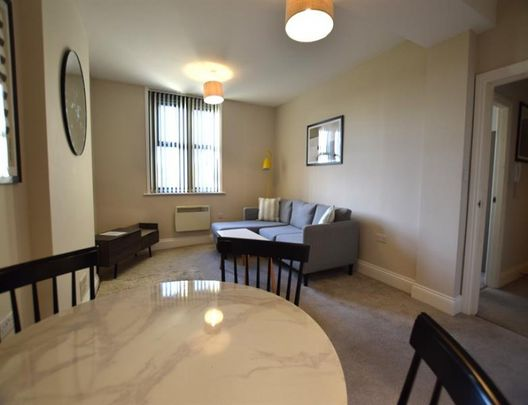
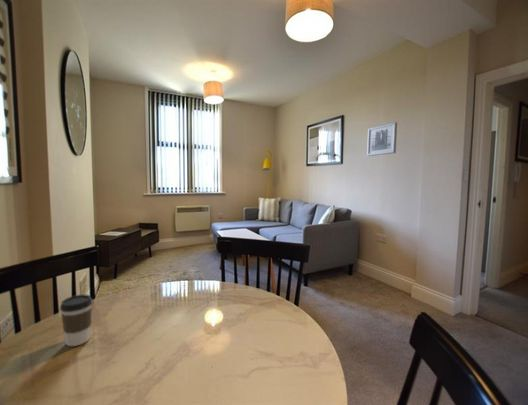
+ coffee cup [59,294,93,347]
+ wall art [366,121,398,157]
